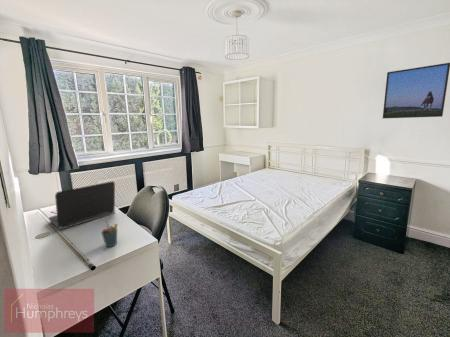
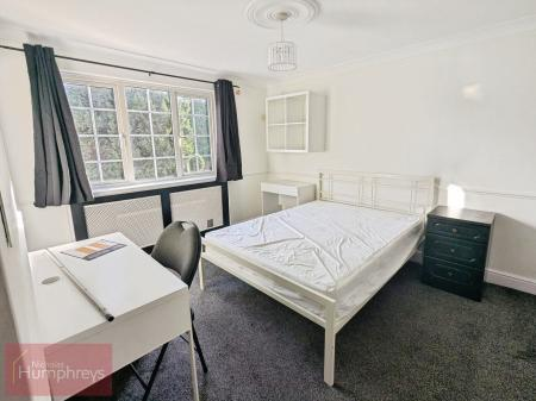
- laptop computer [48,180,116,230]
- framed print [382,62,450,119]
- pen holder [100,220,118,248]
